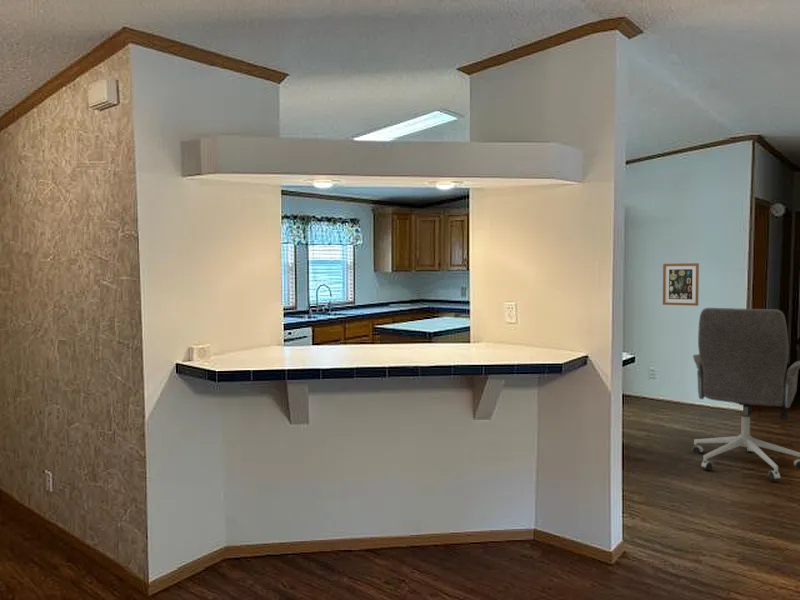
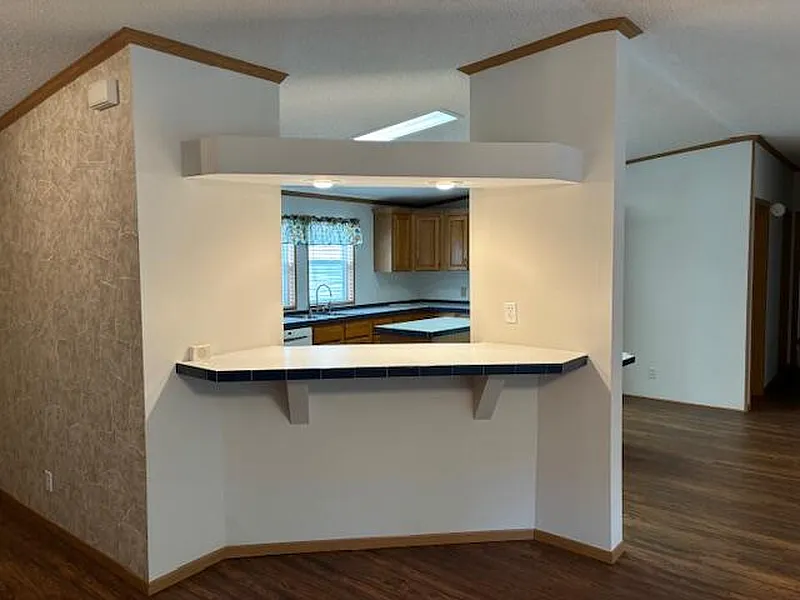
- wall art [662,262,700,307]
- office chair [691,307,800,481]
